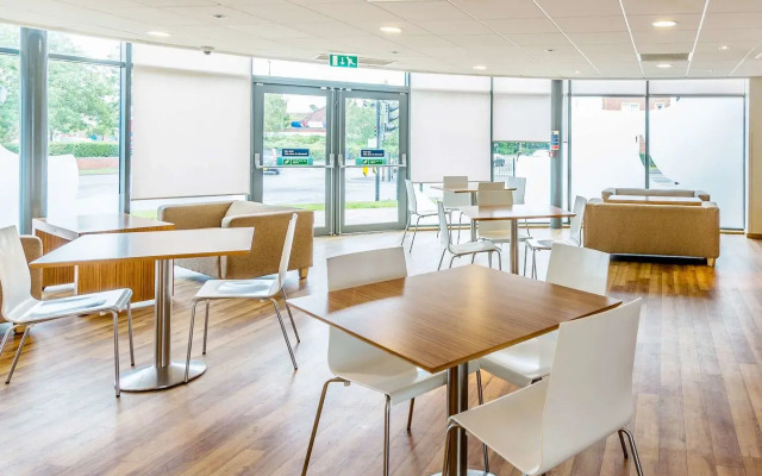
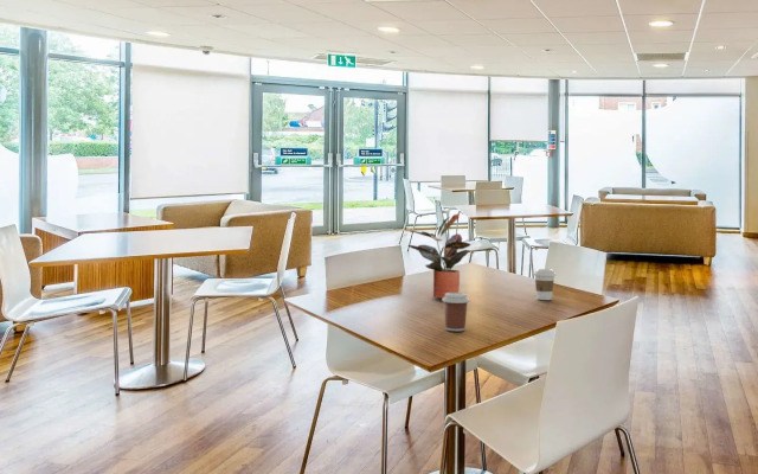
+ potted plant [404,212,473,300]
+ coffee cup [441,292,470,332]
+ coffee cup [532,268,557,301]
